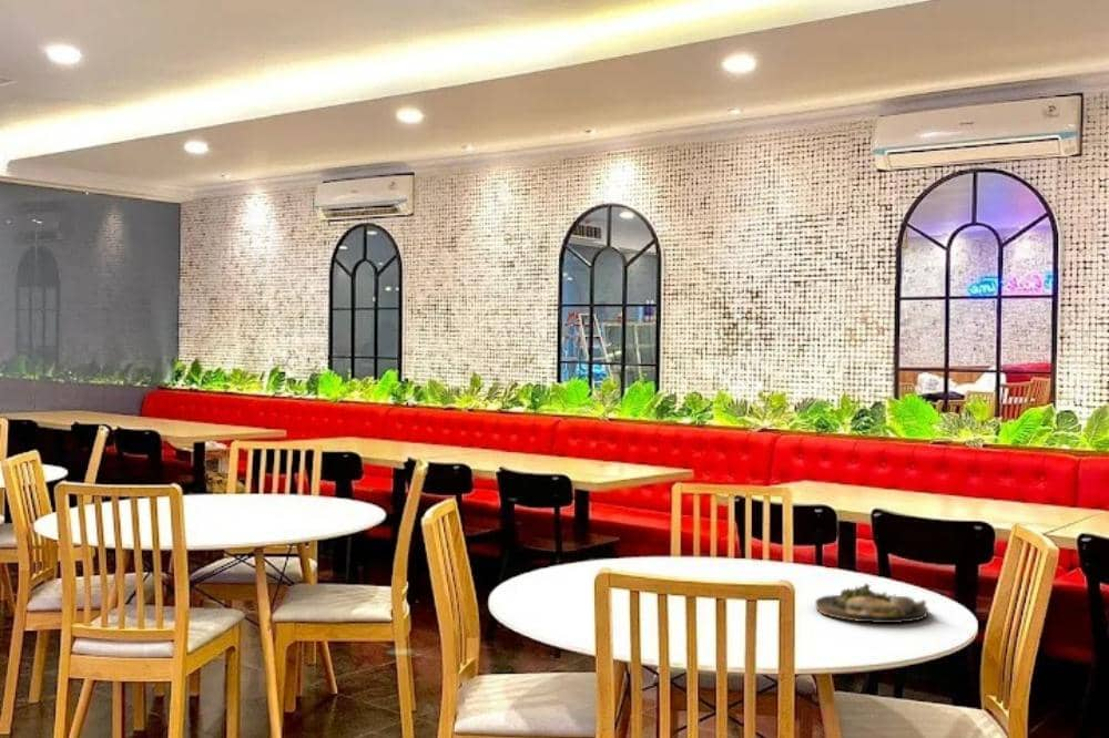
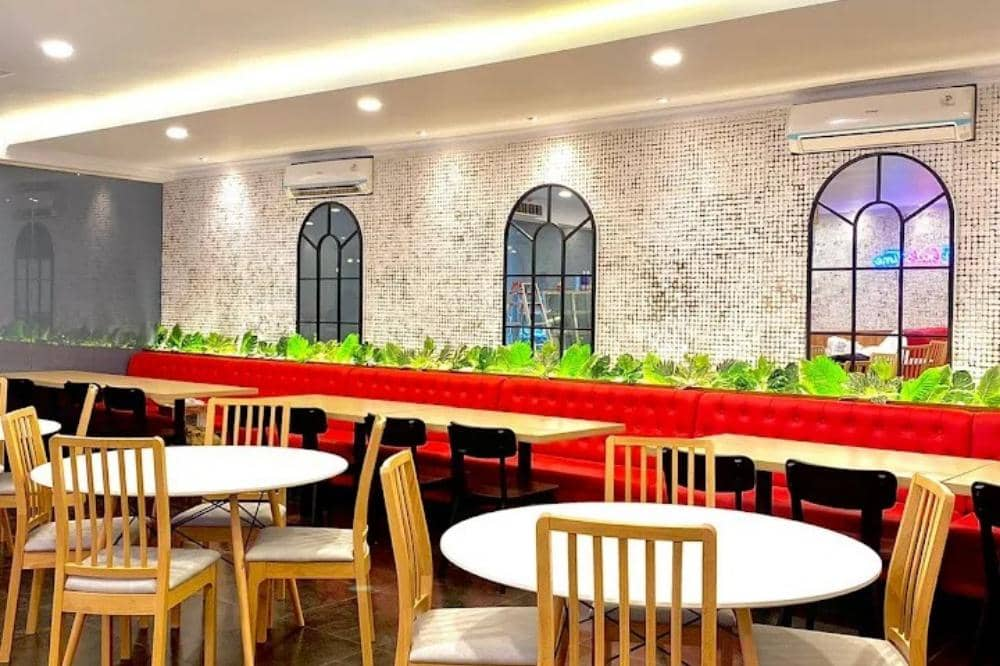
- dinner plate [814,582,929,624]
